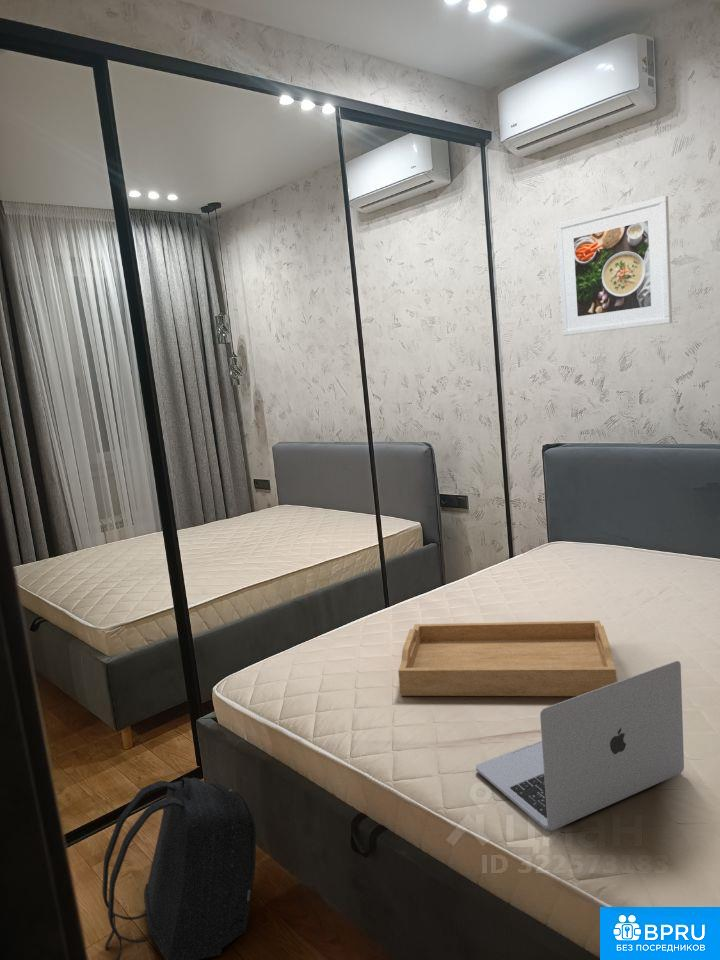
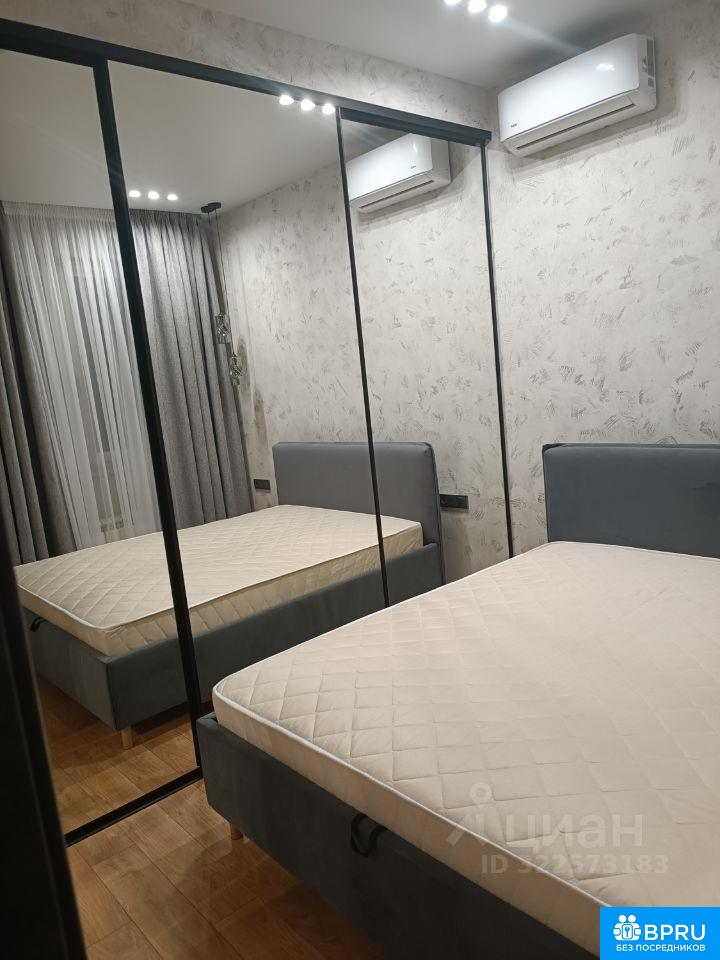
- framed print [556,195,673,337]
- serving tray [397,620,617,697]
- backpack [101,777,257,960]
- laptop [475,660,685,832]
